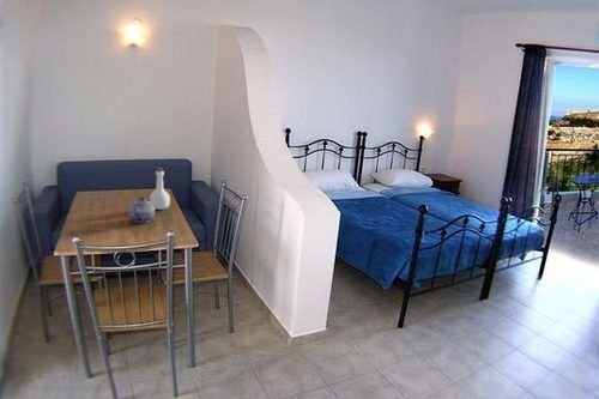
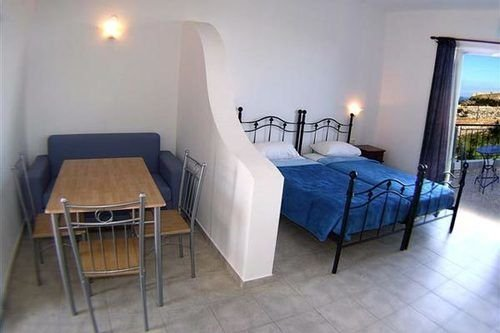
- bottle [149,167,171,211]
- teapot [127,195,156,224]
